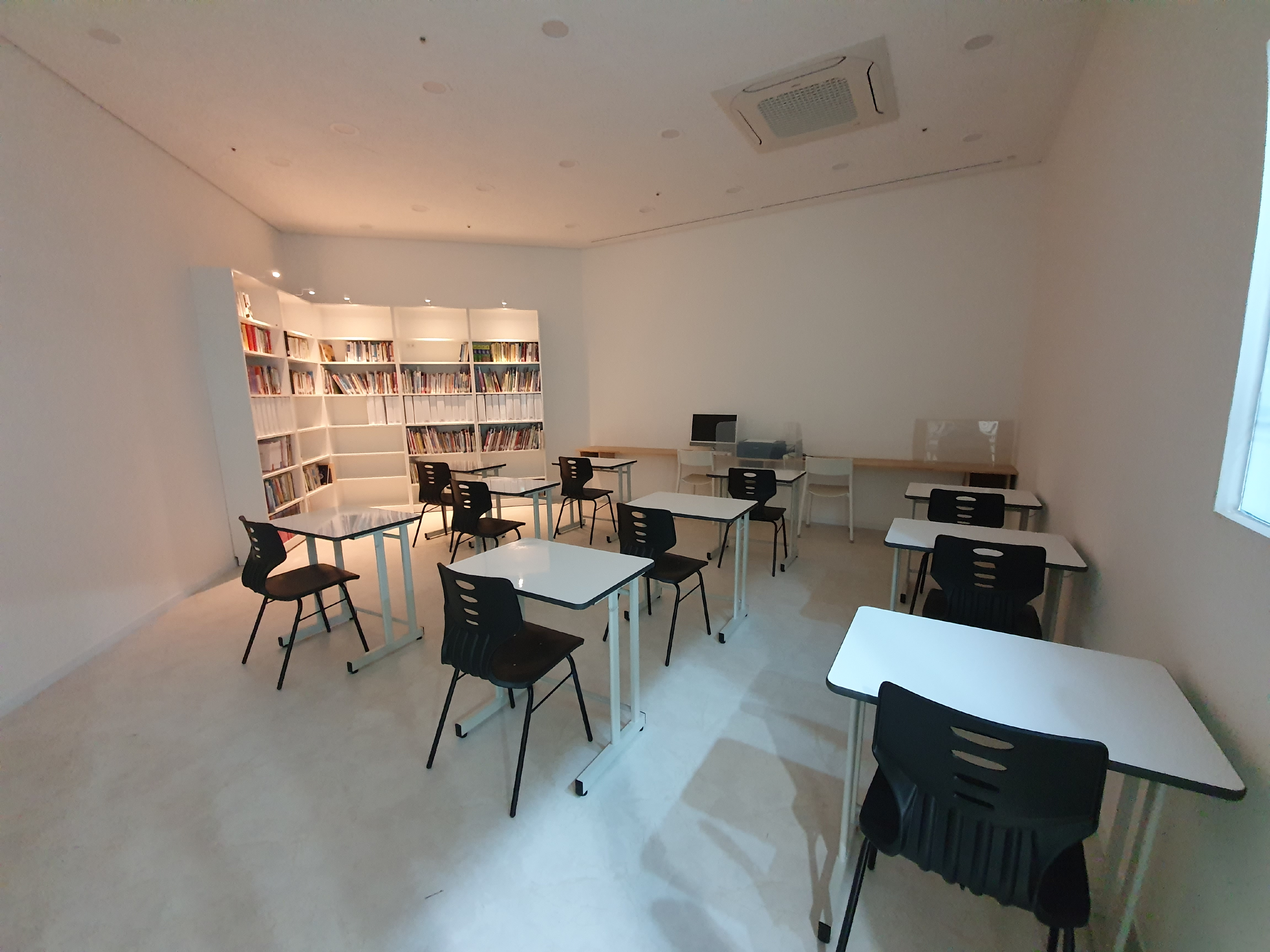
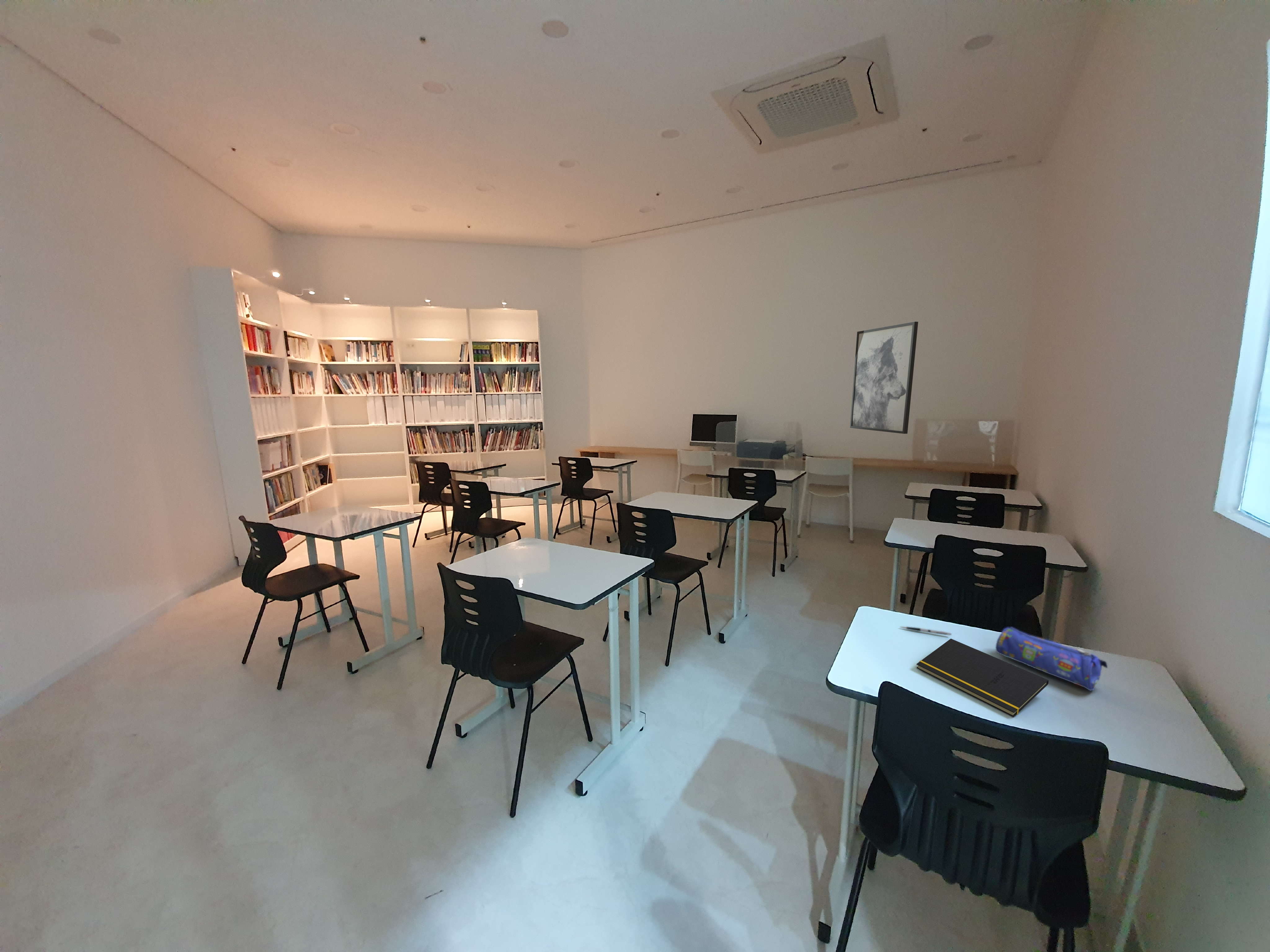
+ notepad [916,638,1049,717]
+ pen [900,626,952,636]
+ pencil case [995,627,1108,691]
+ wall art [850,321,918,434]
